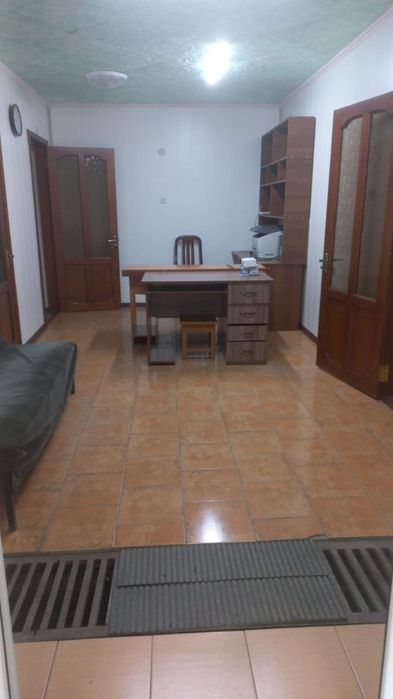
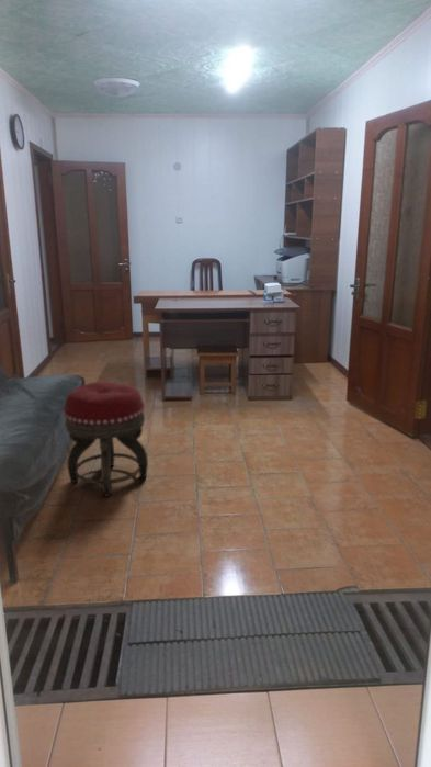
+ footstool [63,381,149,498]
